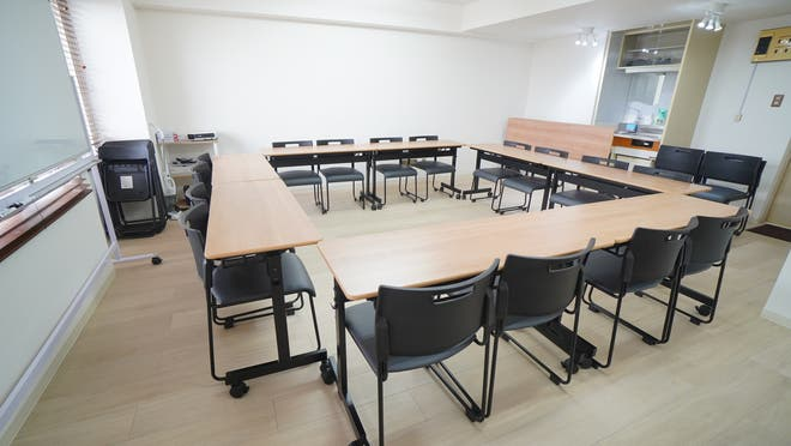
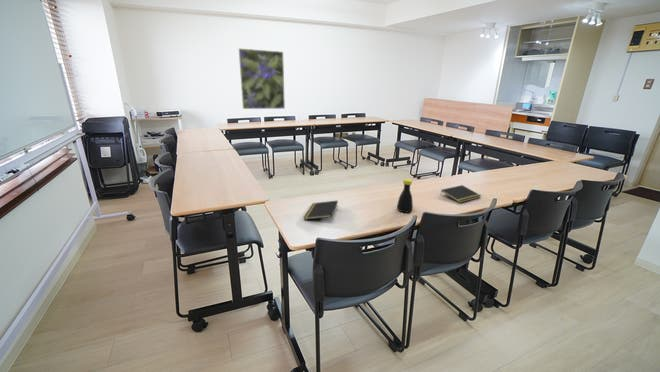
+ bottle [396,177,414,213]
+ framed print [238,47,286,110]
+ notepad [302,200,339,221]
+ notepad [439,184,482,204]
